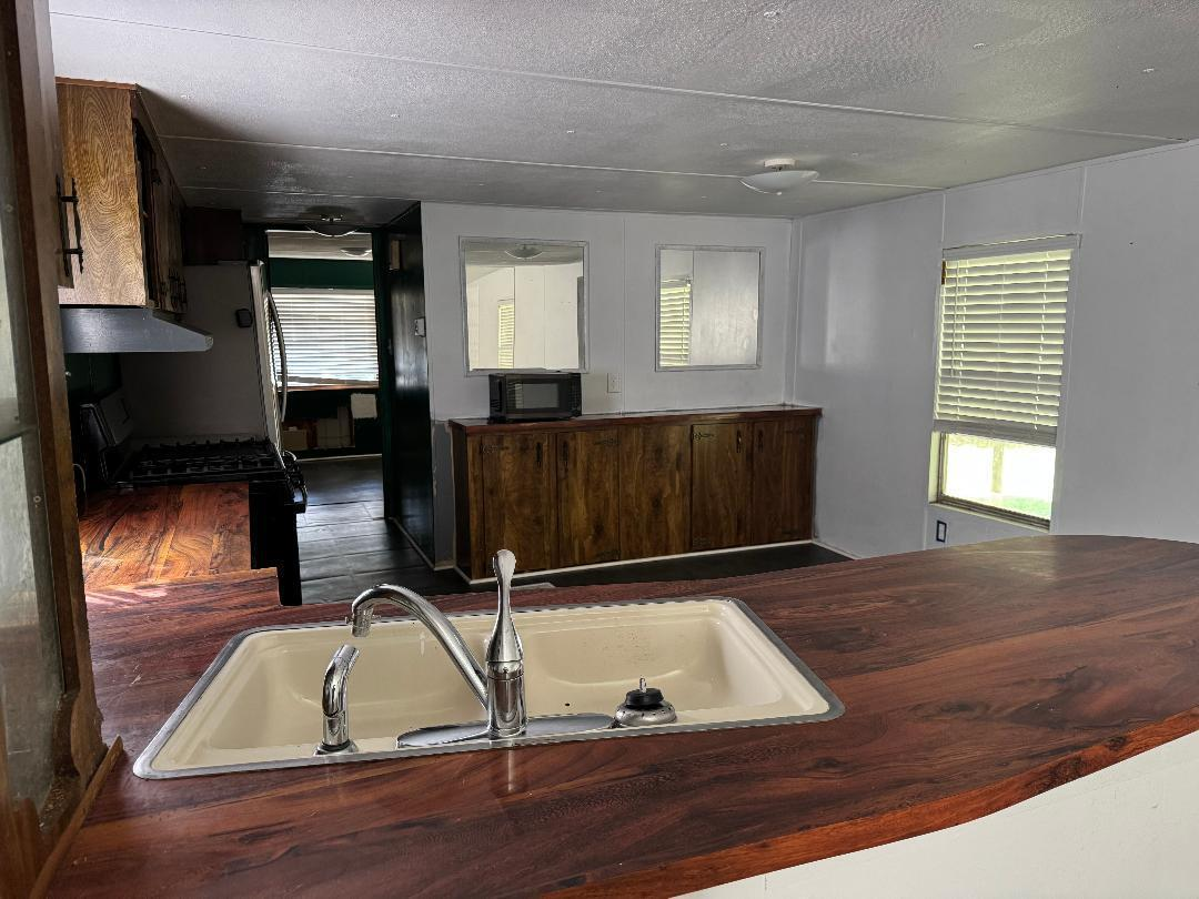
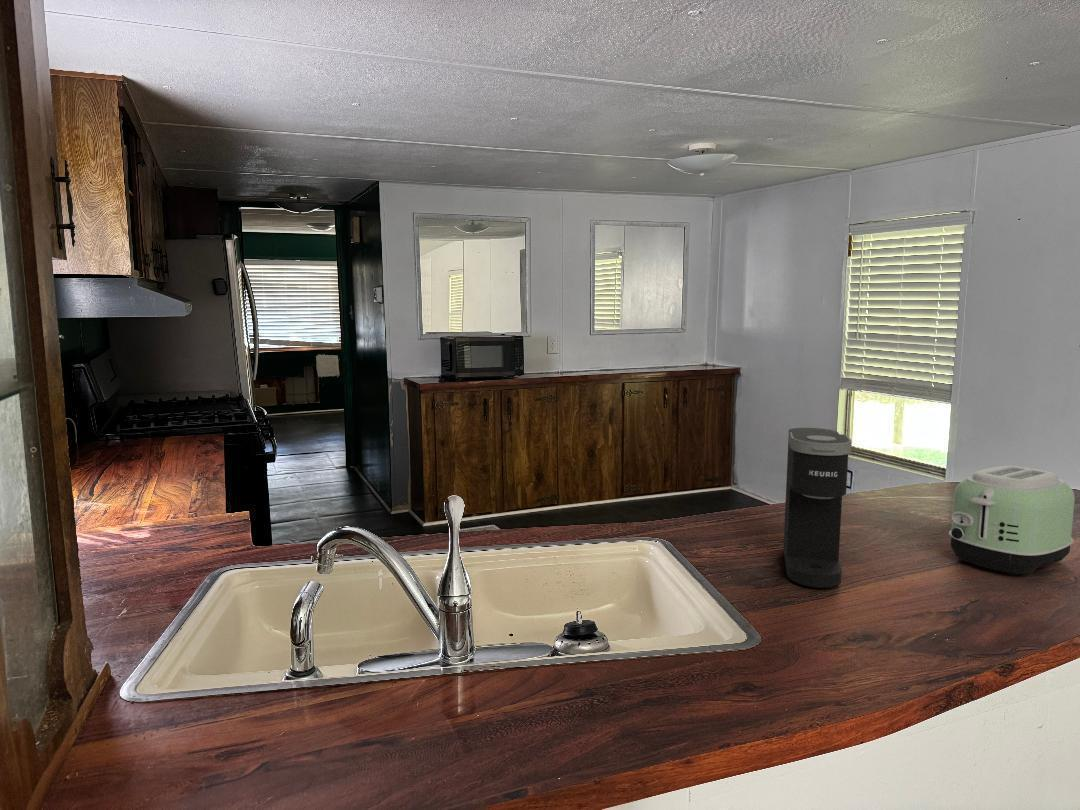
+ toaster [948,465,1076,576]
+ coffee maker [782,427,853,589]
